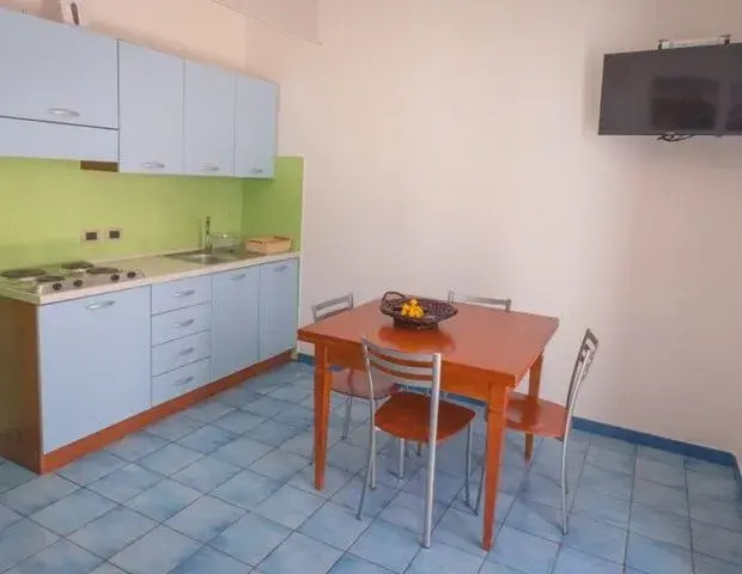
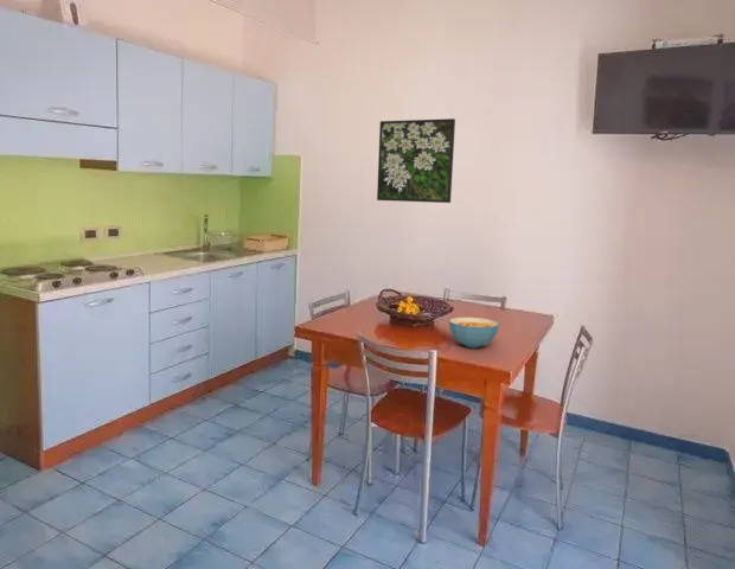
+ cereal bowl [448,317,500,349]
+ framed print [376,117,456,204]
